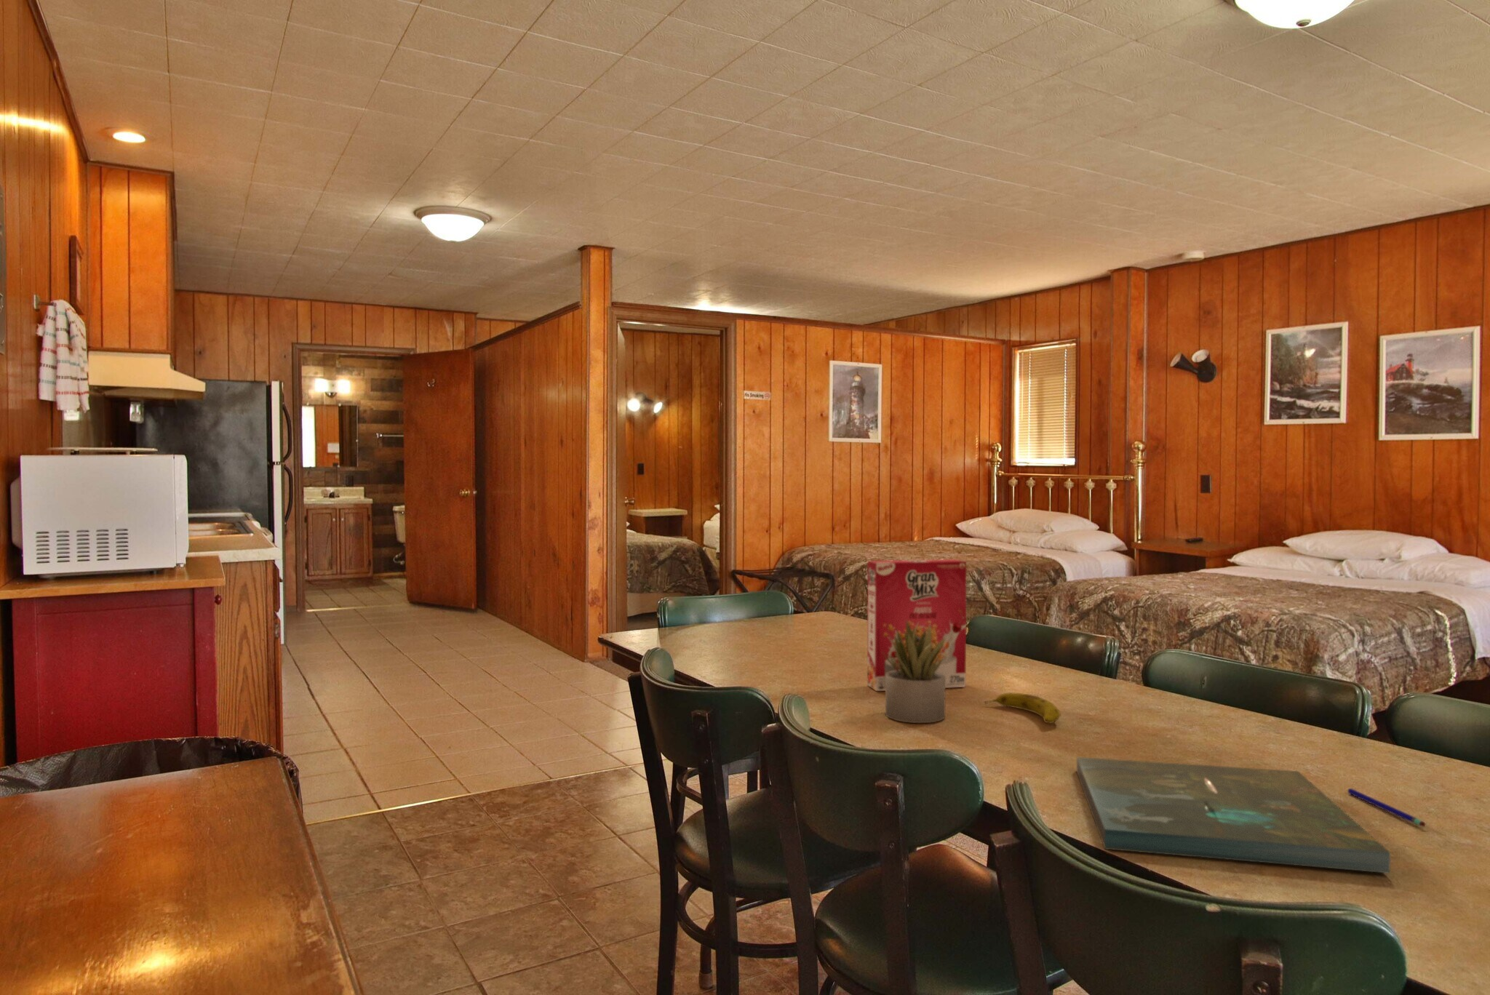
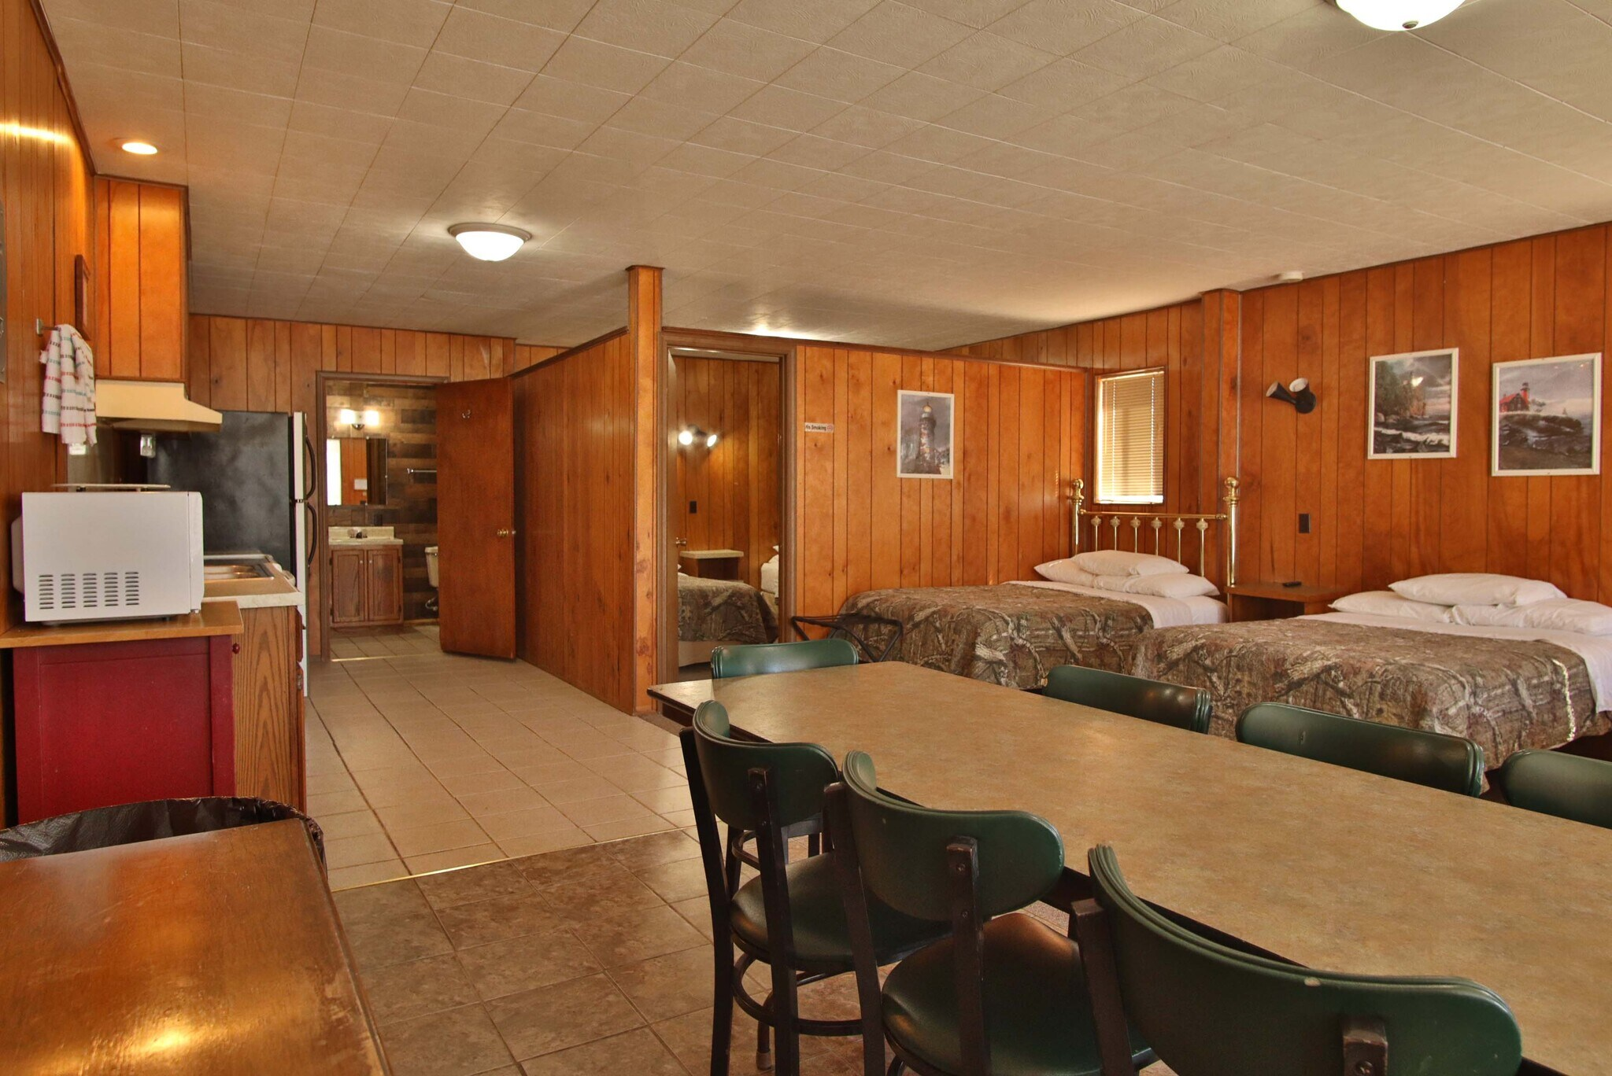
- succulent plant [882,621,946,724]
- pen [1347,787,1426,827]
- cereal box [866,559,967,692]
- fruit [984,692,1061,724]
- board game [1076,756,1391,874]
